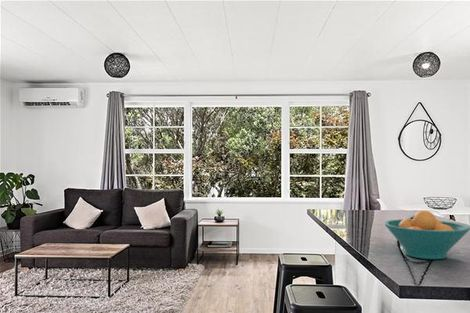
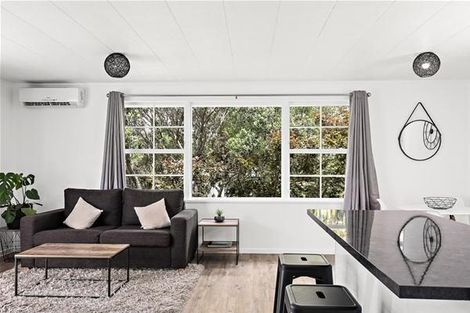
- fruit bowl [383,209,470,260]
